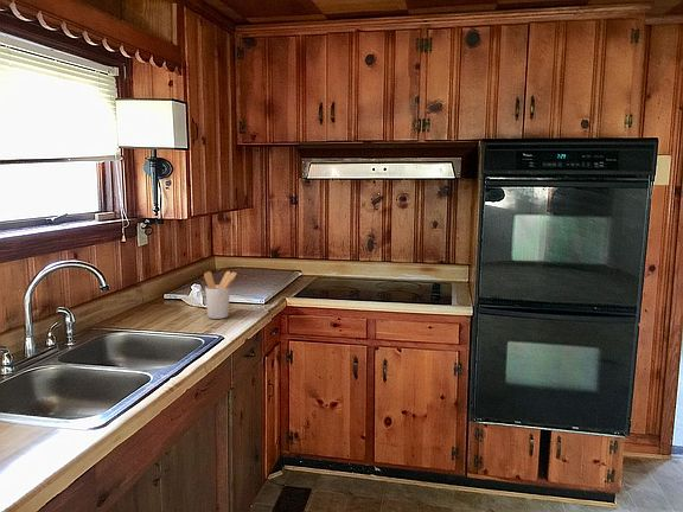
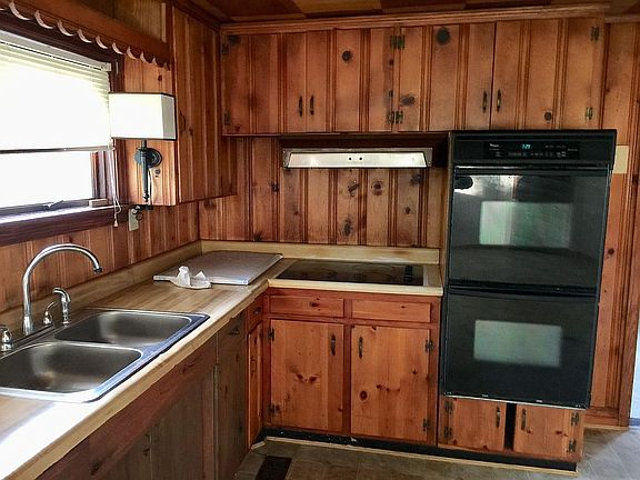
- utensil holder [203,270,237,320]
